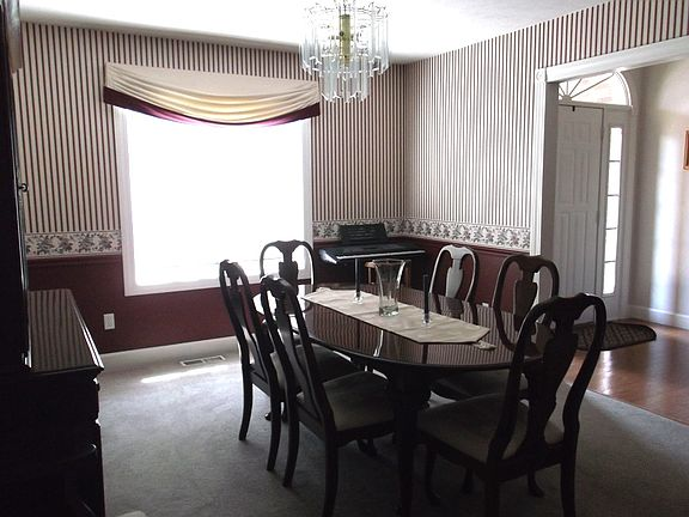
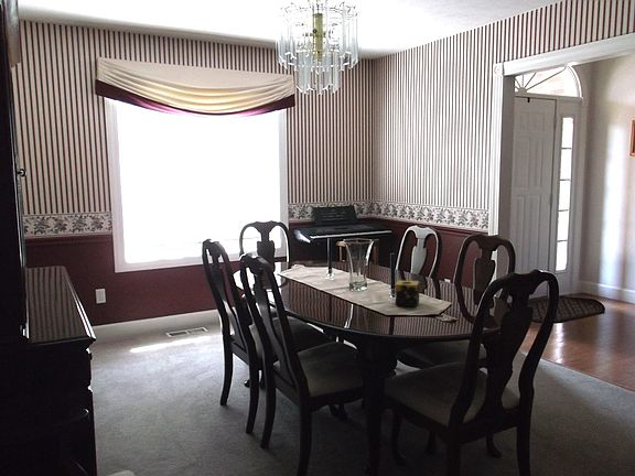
+ candle [395,280,420,307]
